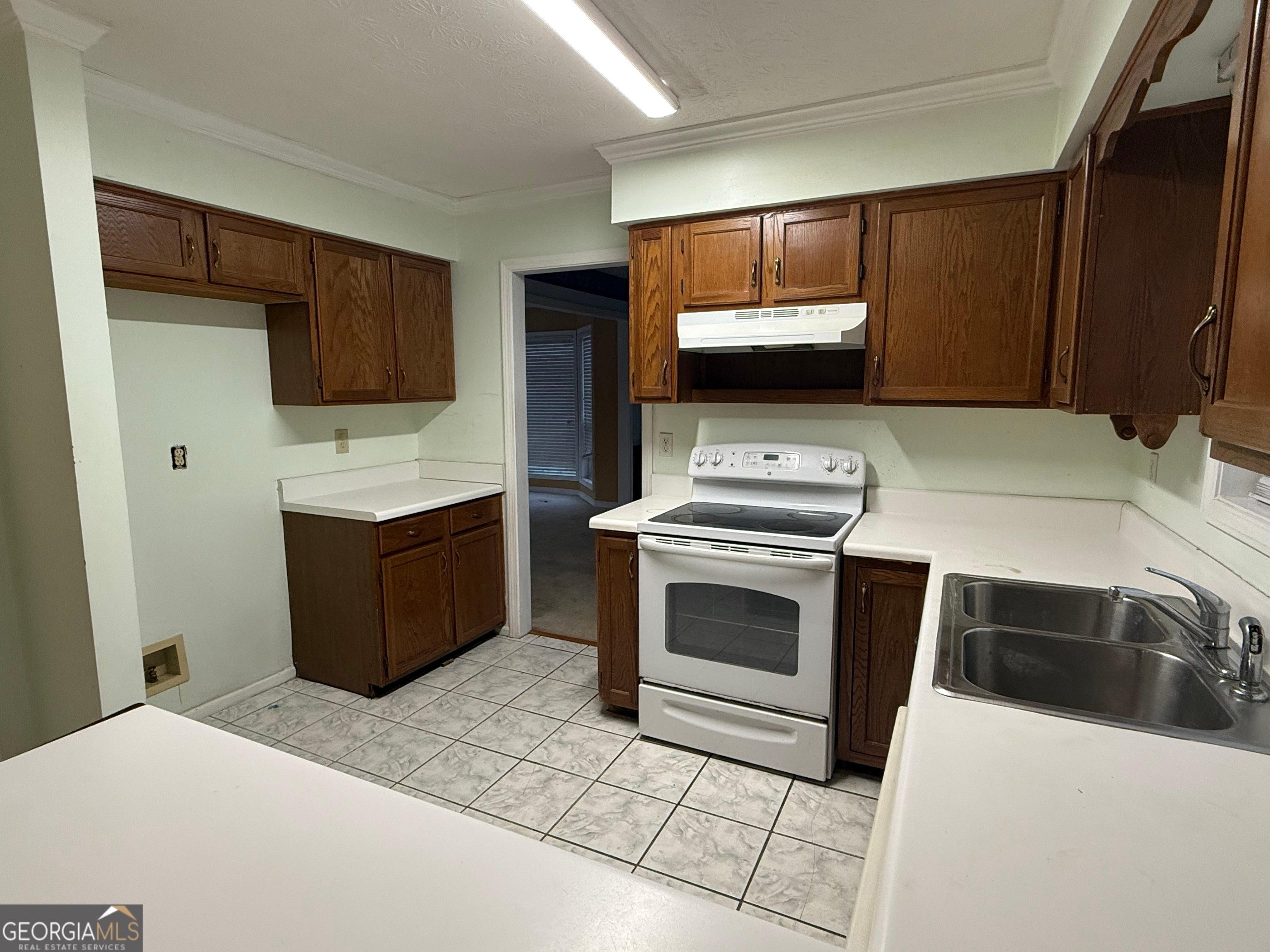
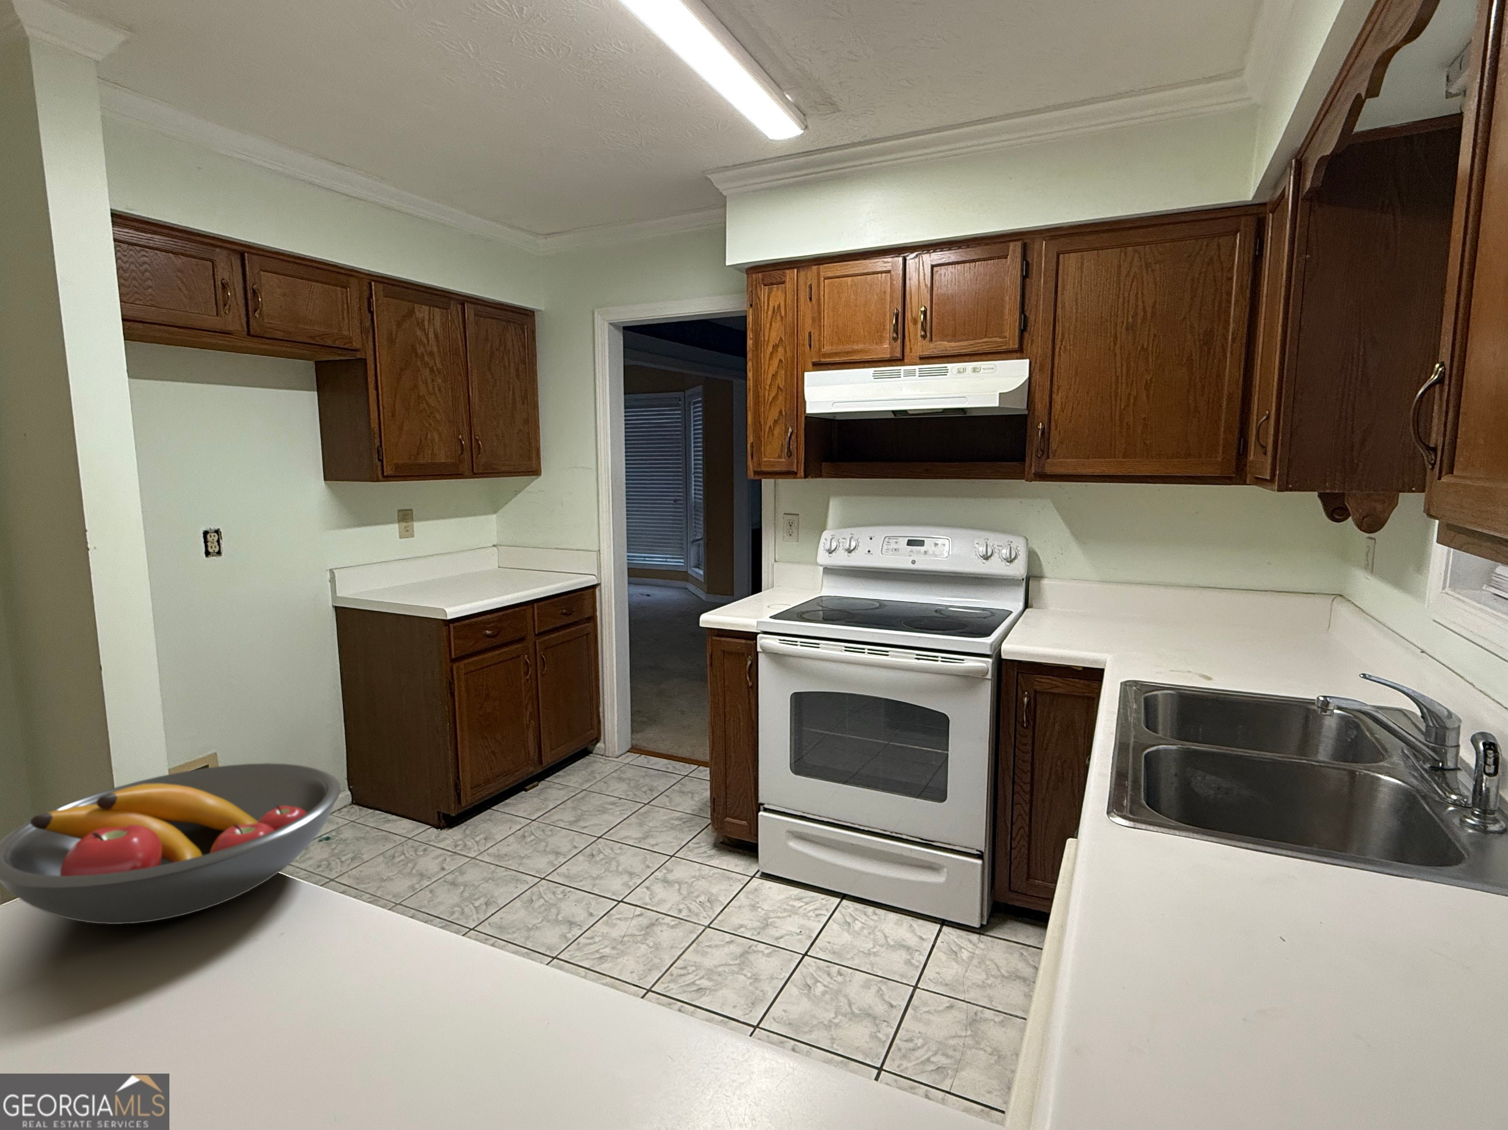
+ fruit bowl [0,763,342,925]
